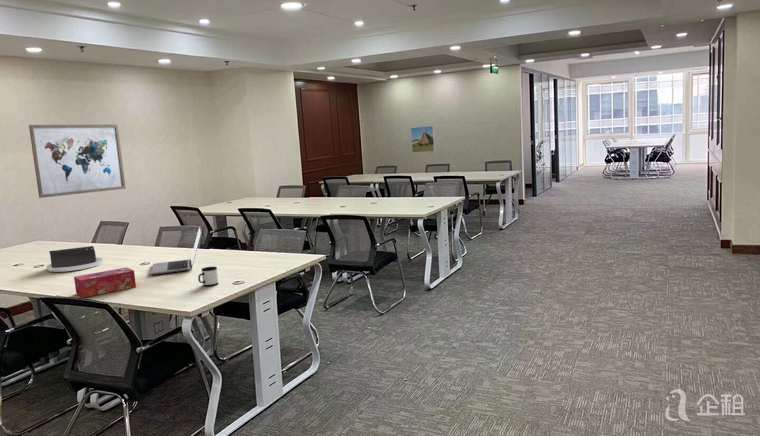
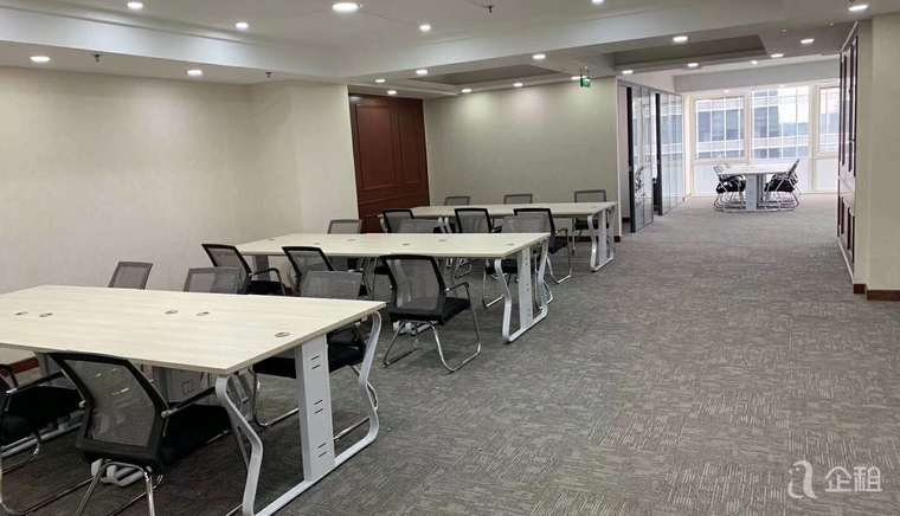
- mug [197,266,219,287]
- laptop [150,226,202,276]
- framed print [410,125,436,154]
- tissue box [73,266,137,299]
- desk organizer [46,245,103,273]
- wall art [28,124,126,199]
